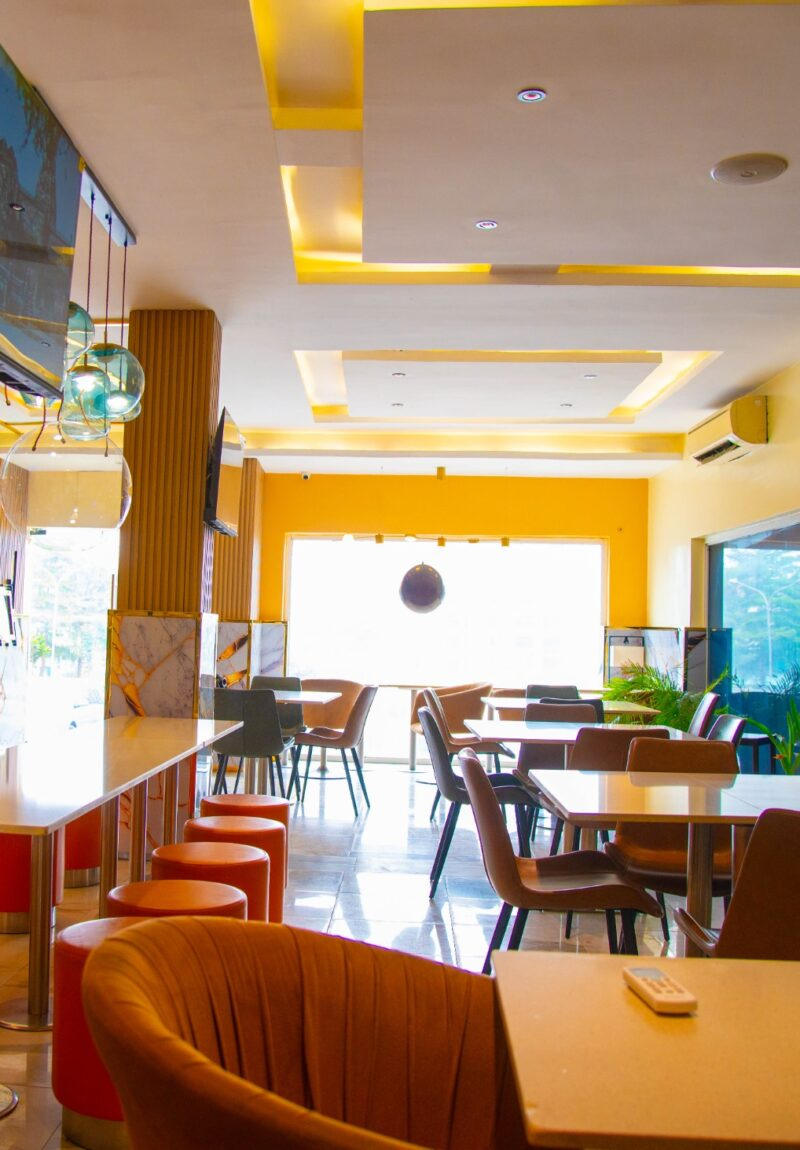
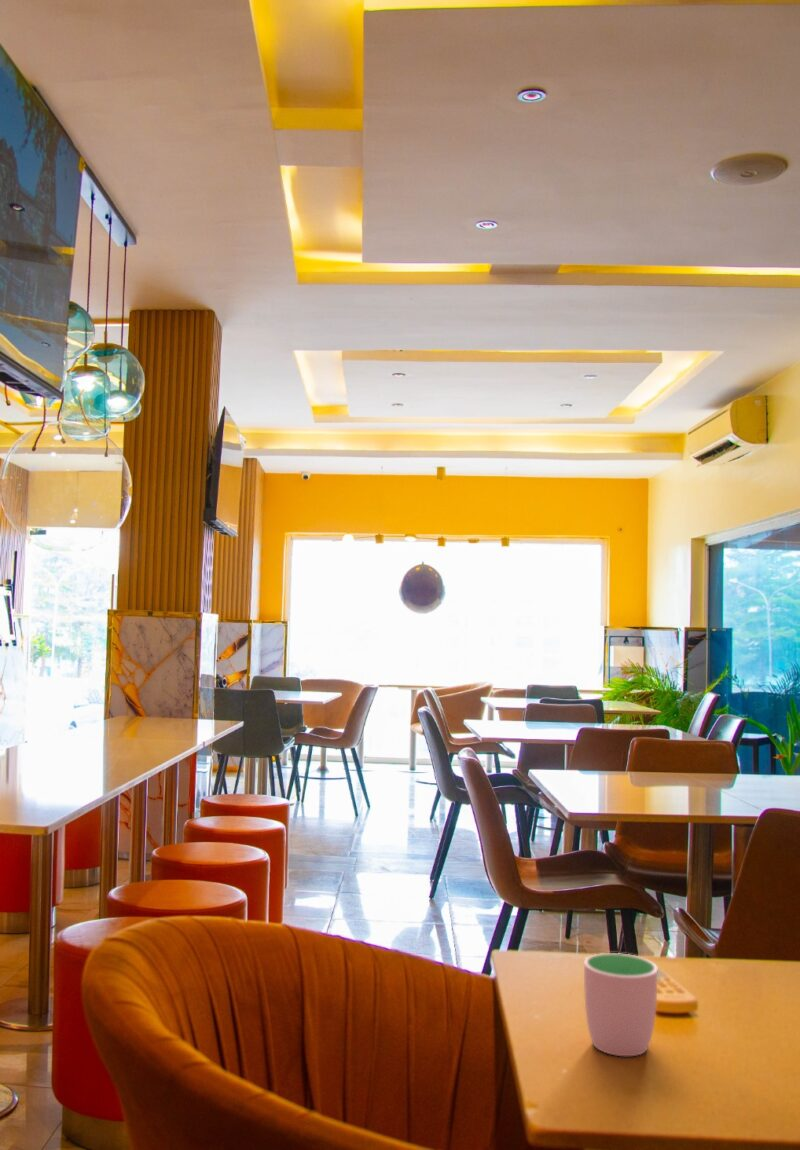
+ cup [583,952,658,1057]
